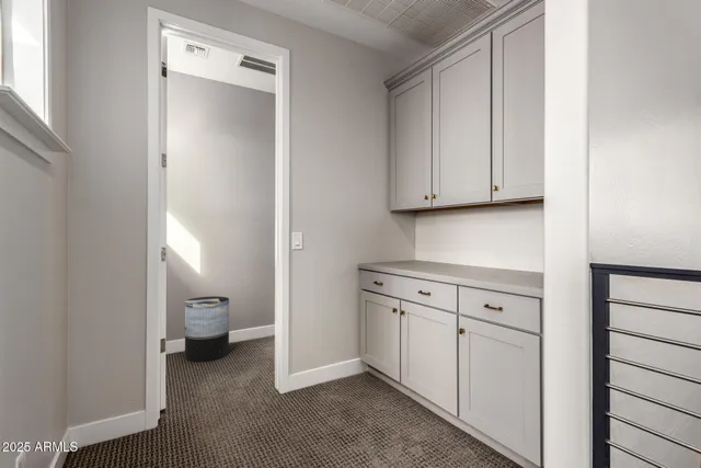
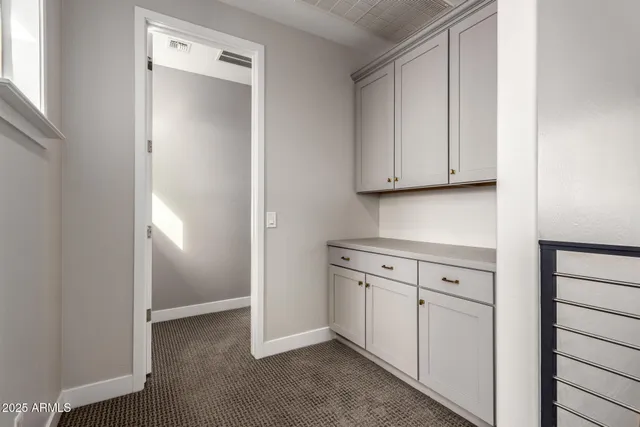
- trash can [184,295,230,363]
